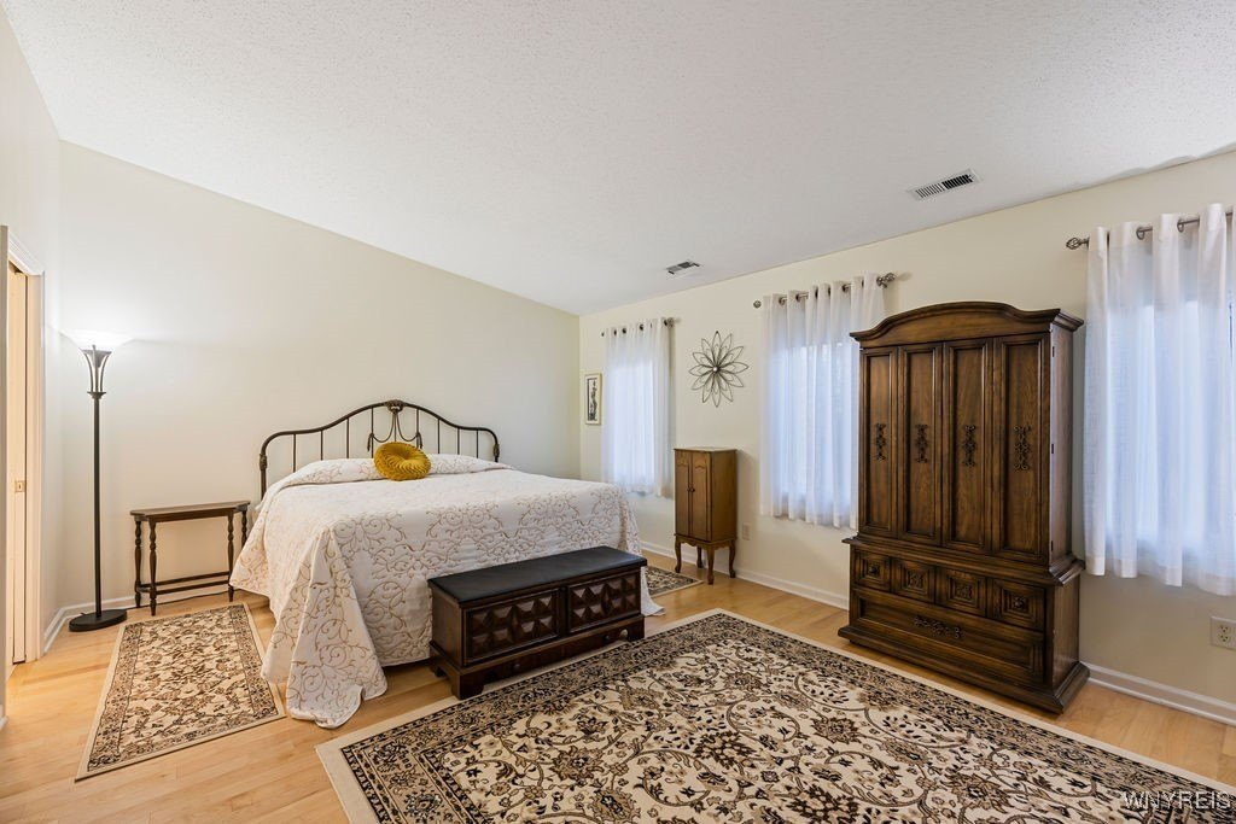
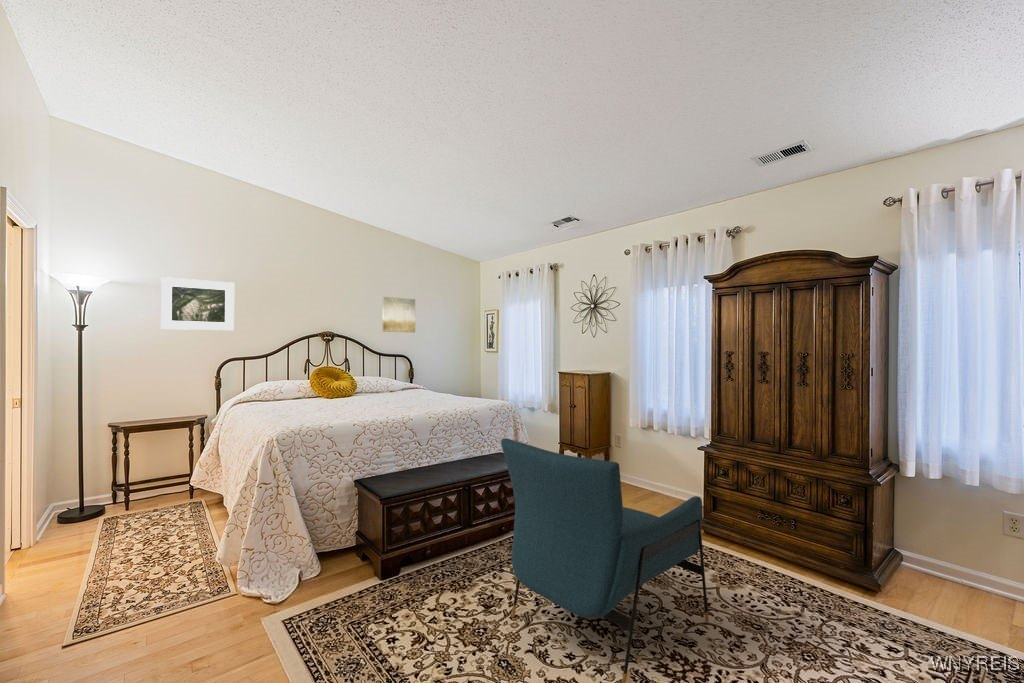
+ wall art [381,296,416,334]
+ chair [500,437,710,683]
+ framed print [160,276,235,331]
